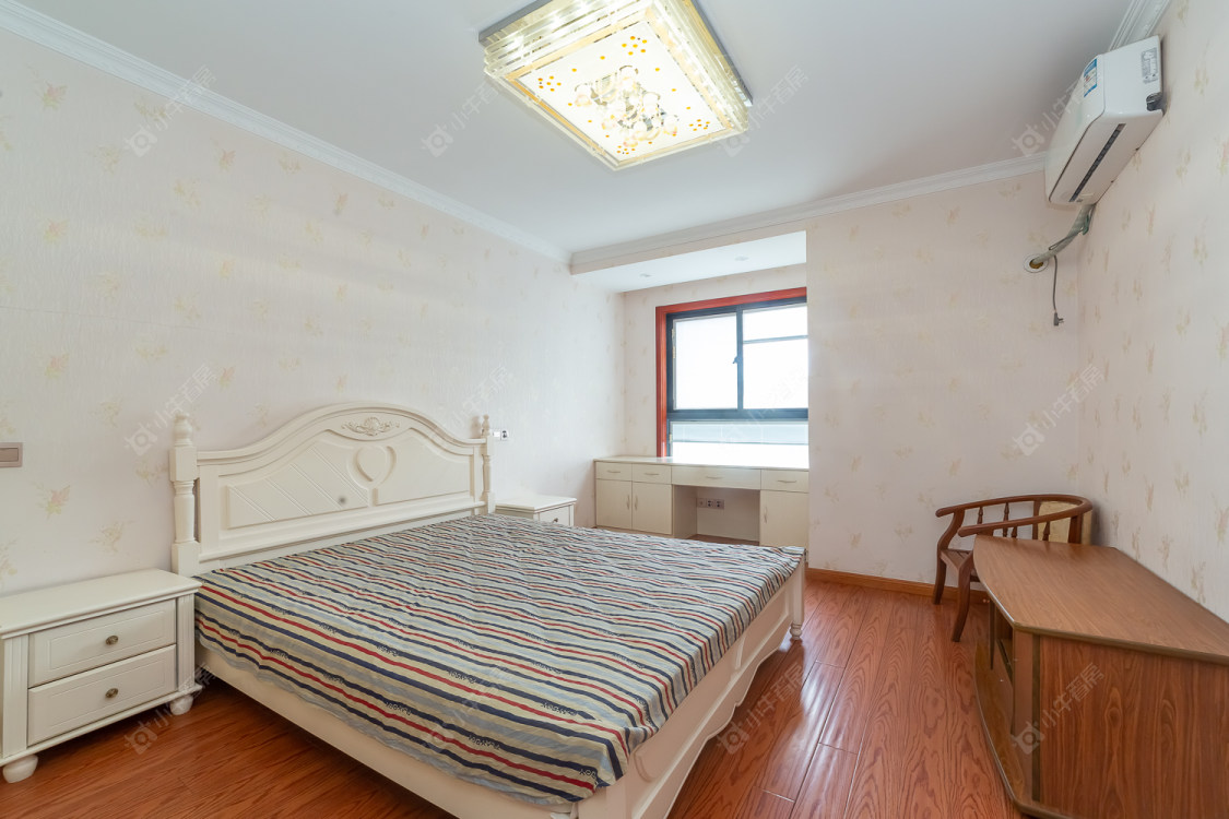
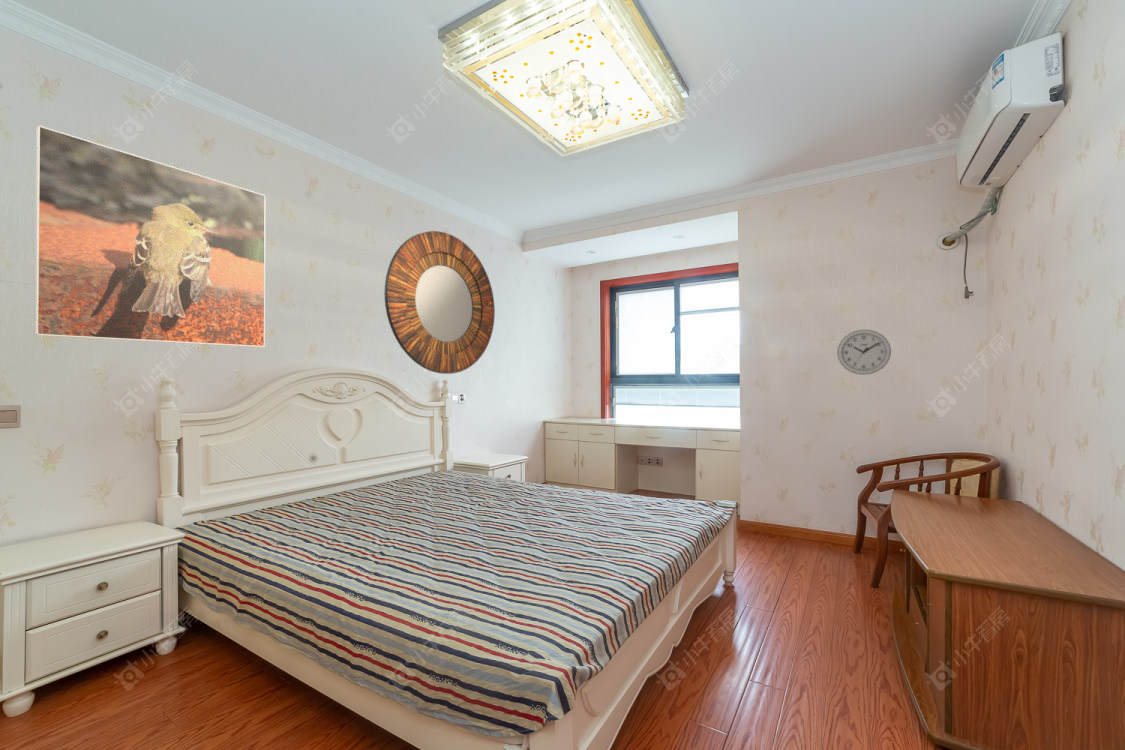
+ wall clock [836,328,892,376]
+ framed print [34,124,267,348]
+ home mirror [384,230,496,375]
